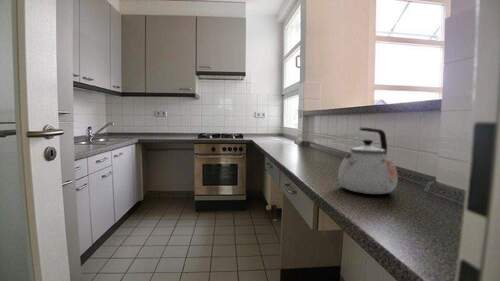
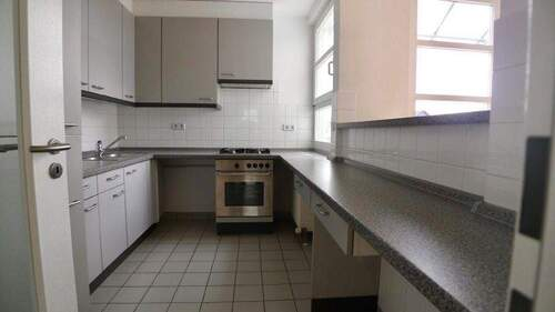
- kettle [337,127,399,195]
